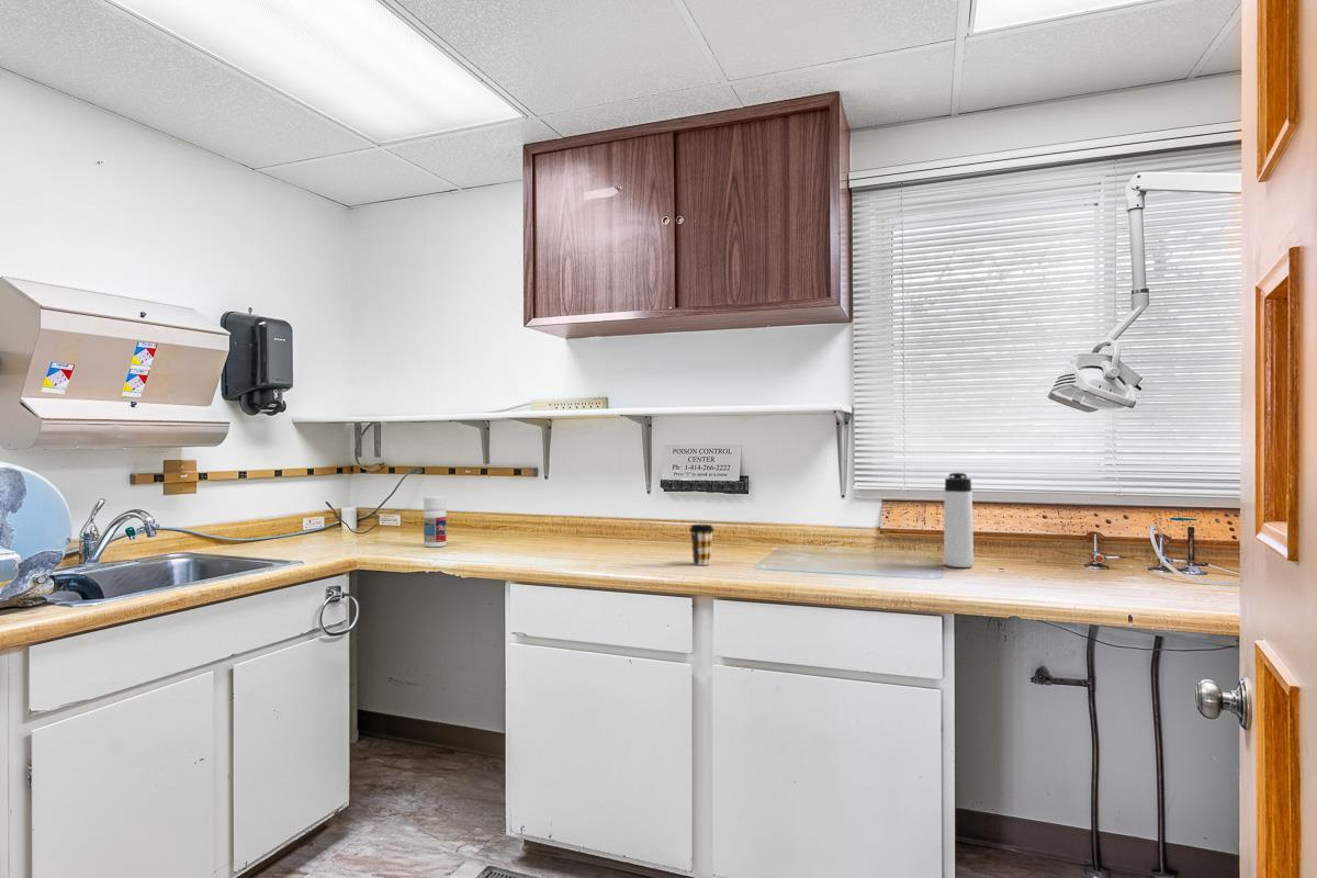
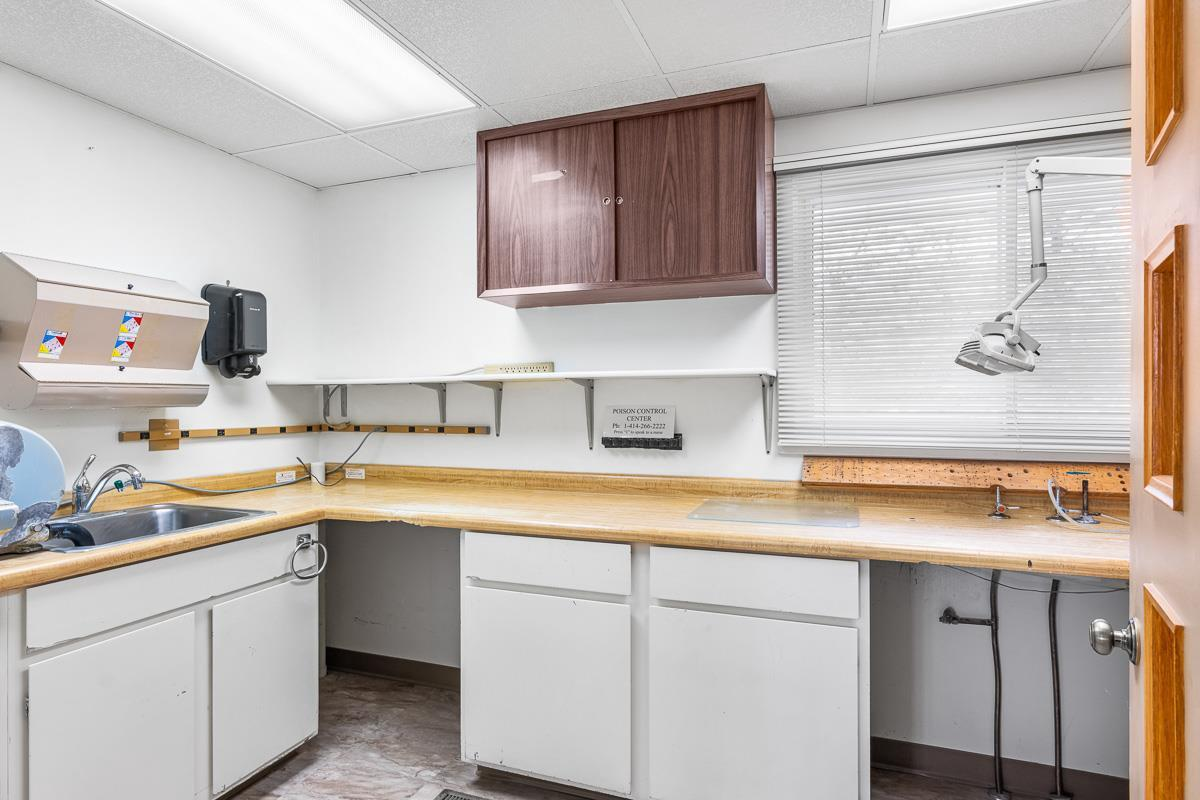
- thermos bottle [943,472,975,569]
- coffee cup [688,524,716,566]
- pill bottle [423,495,448,548]
